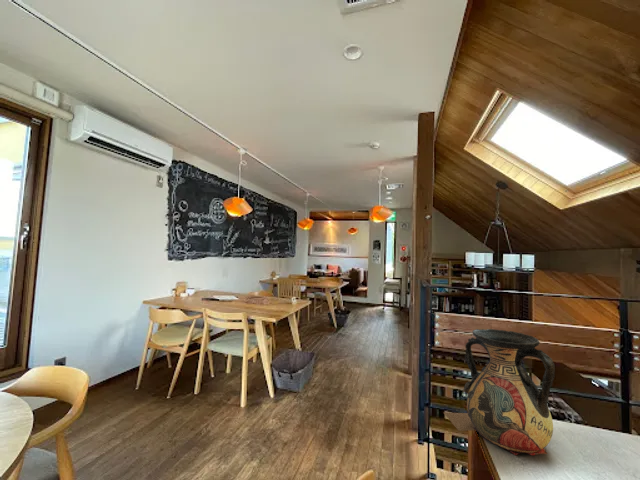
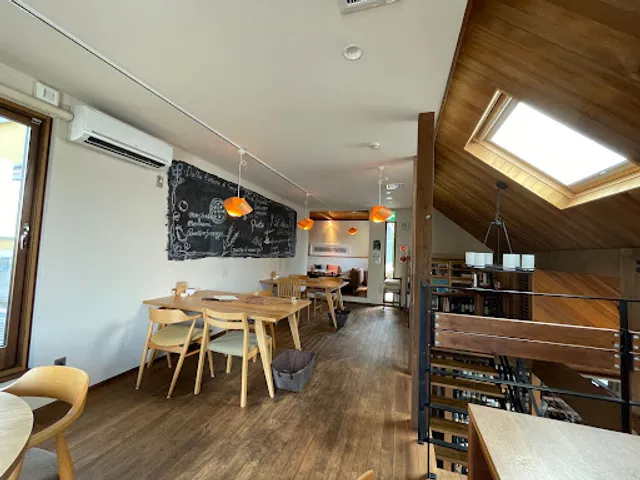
- vase [442,328,556,456]
